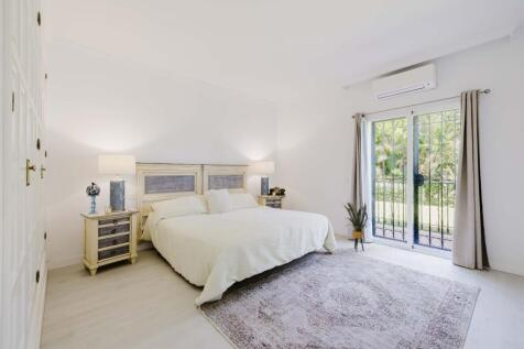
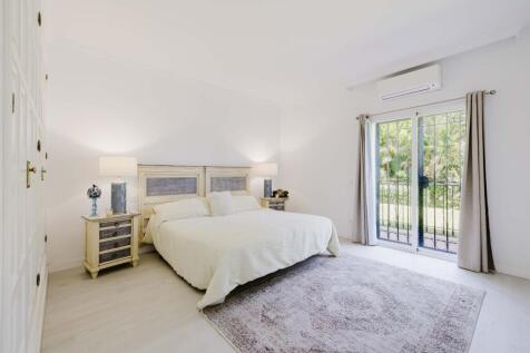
- house plant [341,201,374,252]
